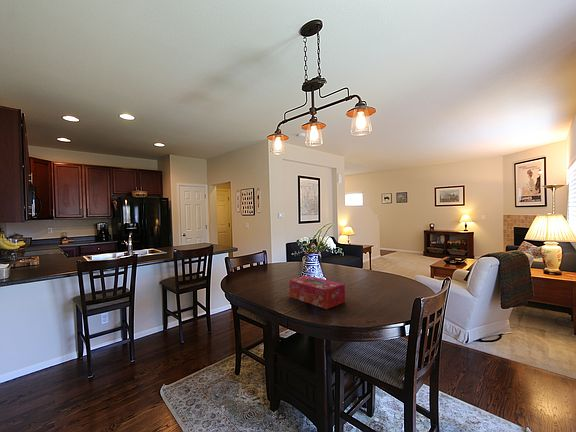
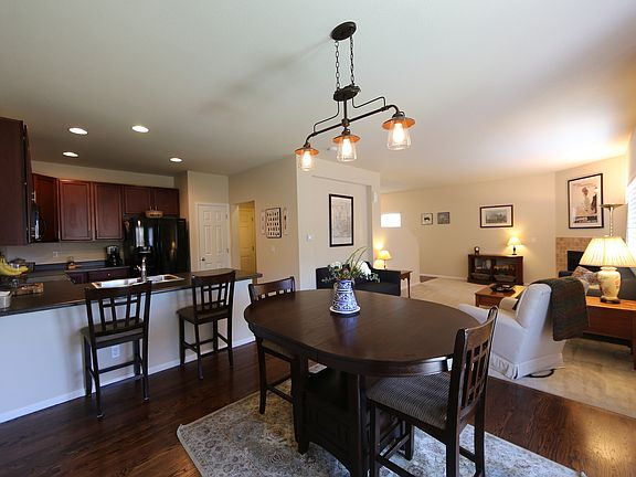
- tissue box [289,275,346,310]
